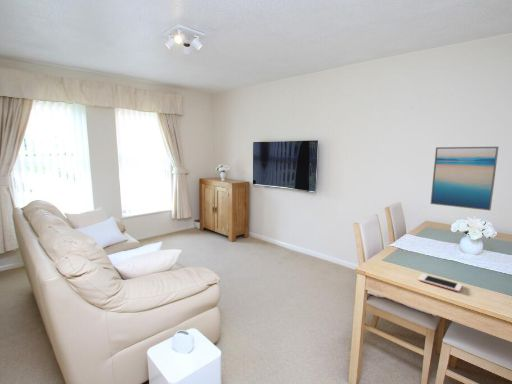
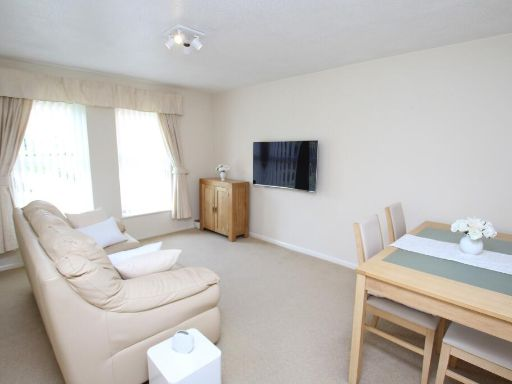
- cell phone [417,273,463,293]
- wall art [430,146,500,211]
